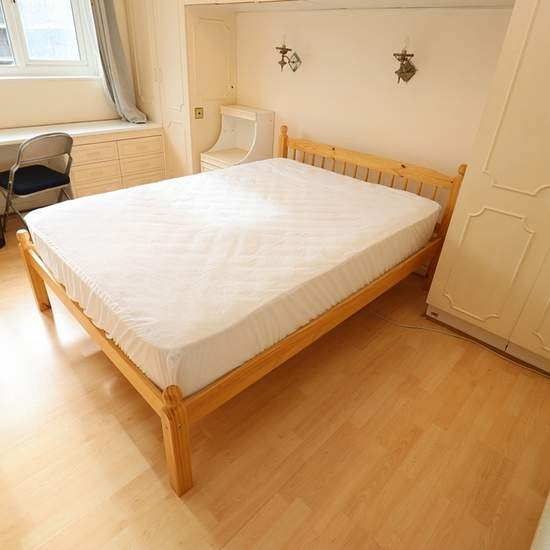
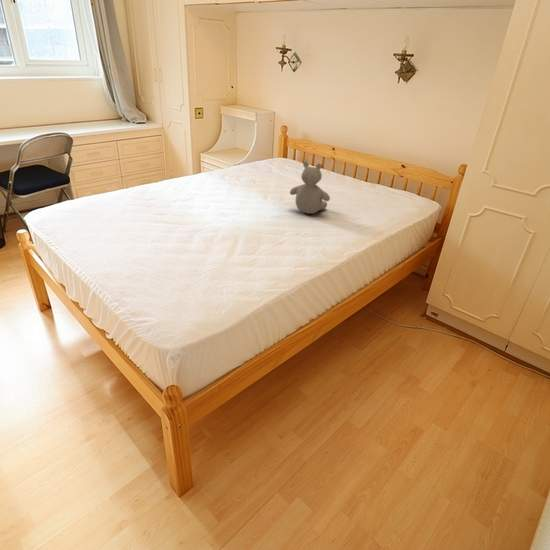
+ teddy bear [289,160,331,215]
